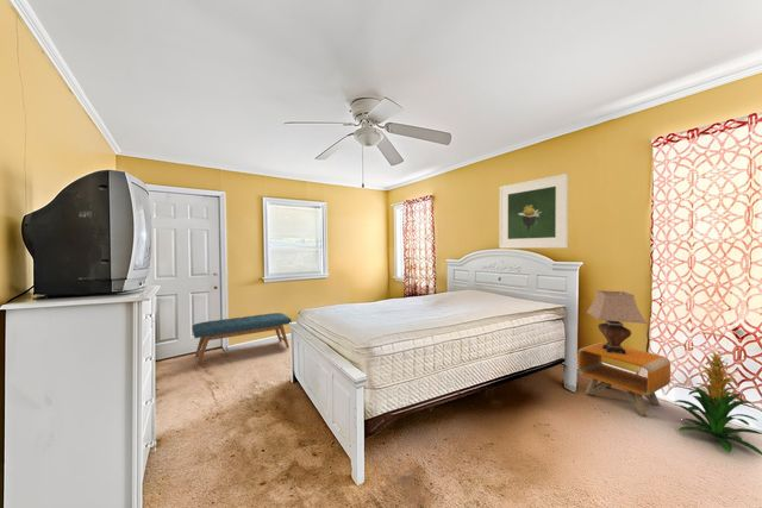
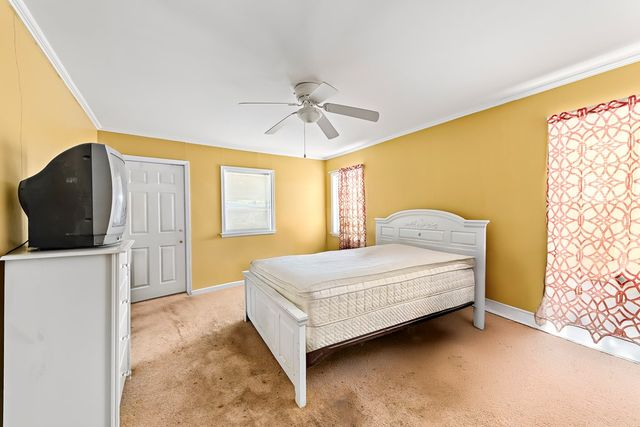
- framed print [499,173,569,250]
- table lamp [586,289,648,355]
- nightstand [576,341,672,418]
- indoor plant [673,349,762,456]
- bench [192,312,293,366]
